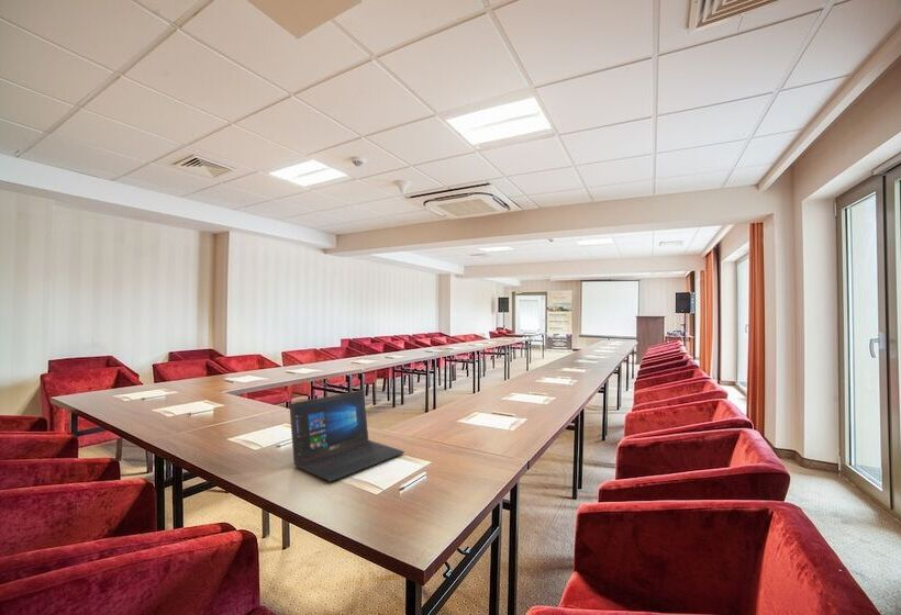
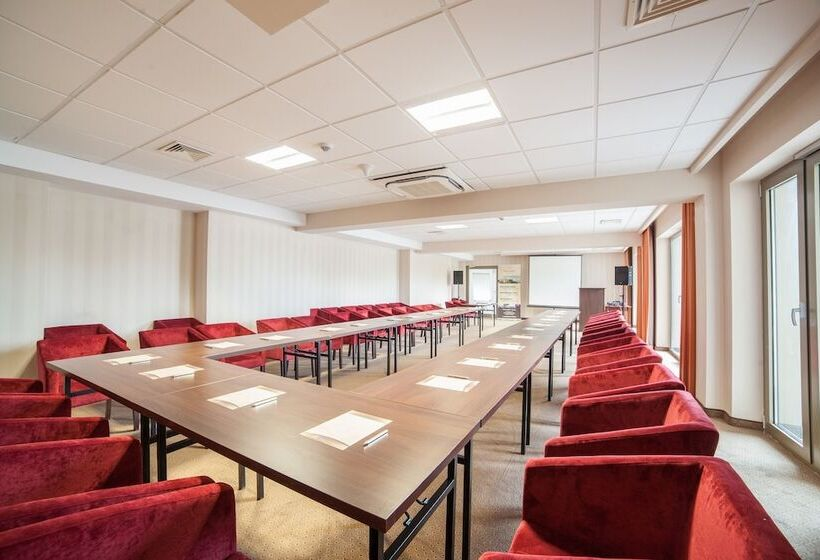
- laptop [289,389,405,482]
